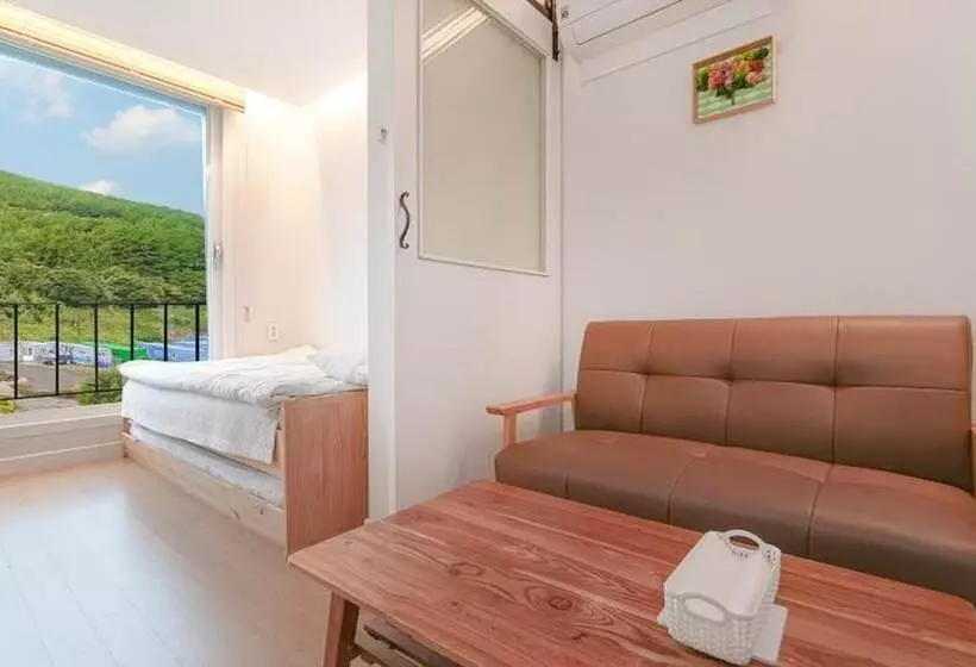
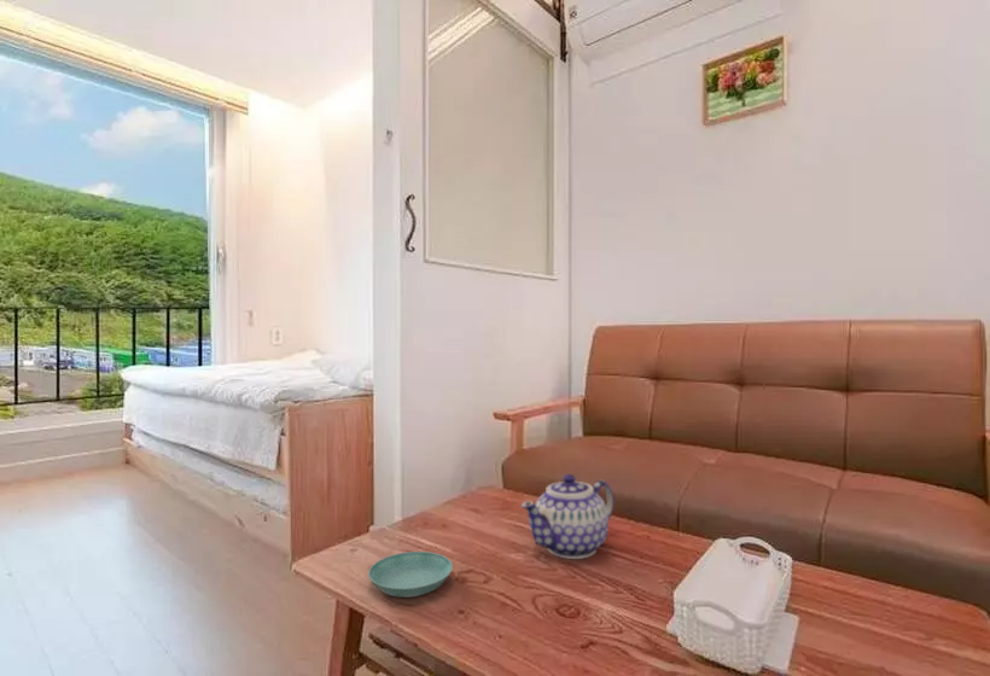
+ teapot [520,473,615,560]
+ saucer [367,550,454,599]
